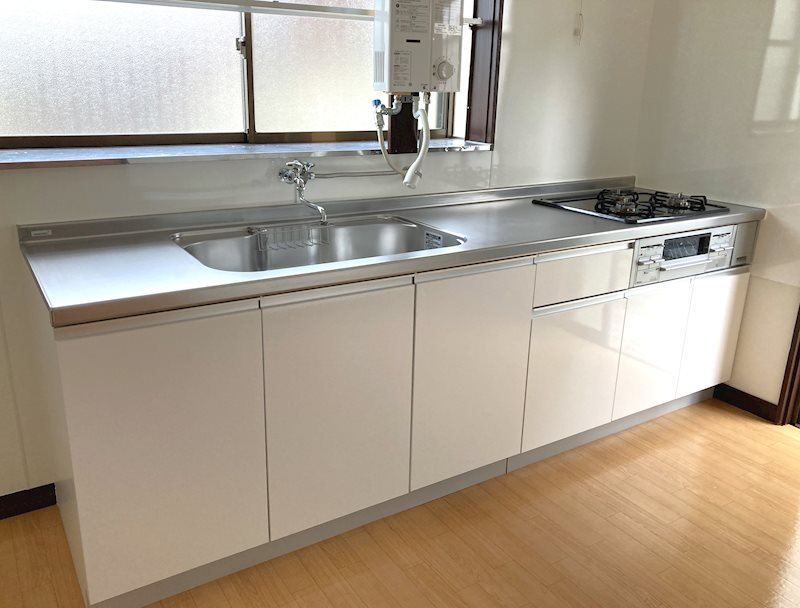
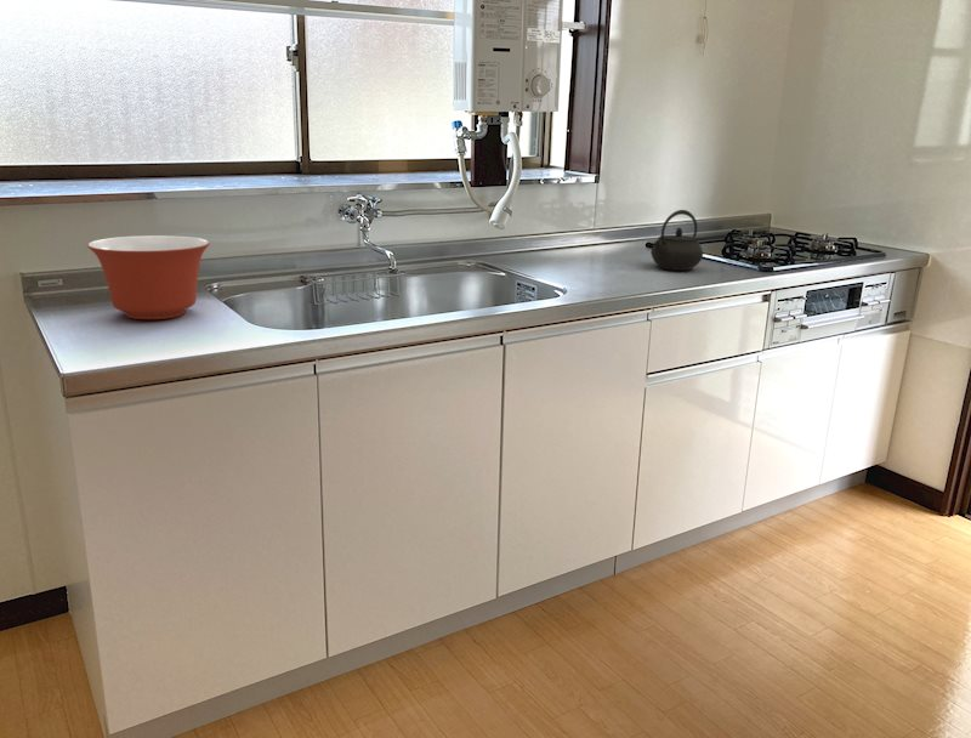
+ kettle [649,209,704,272]
+ mixing bowl [86,234,211,320]
